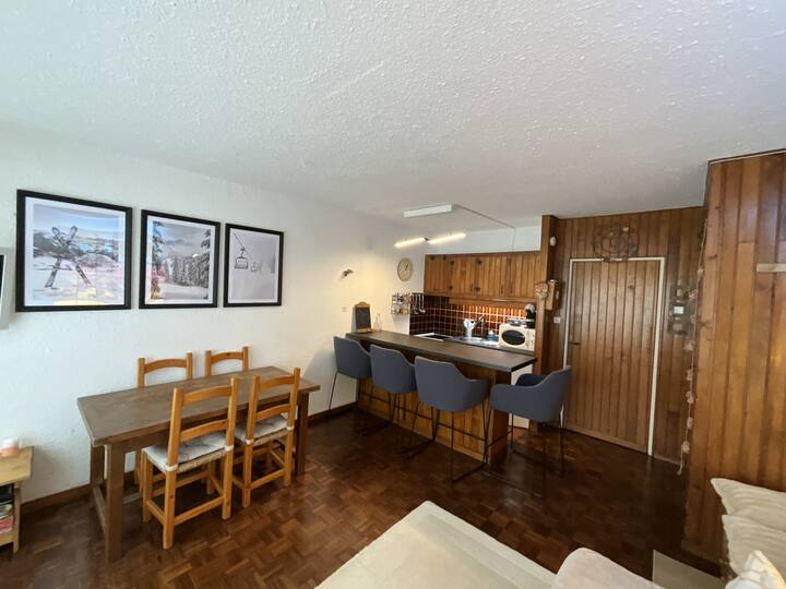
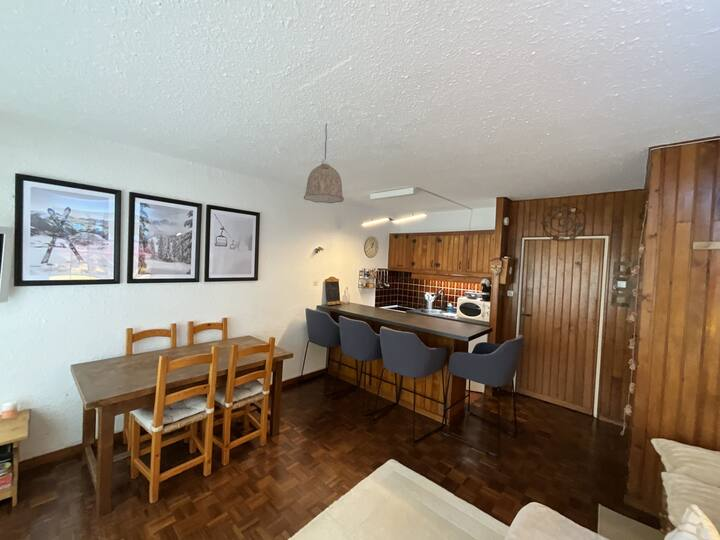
+ pendant lamp [303,122,345,204]
